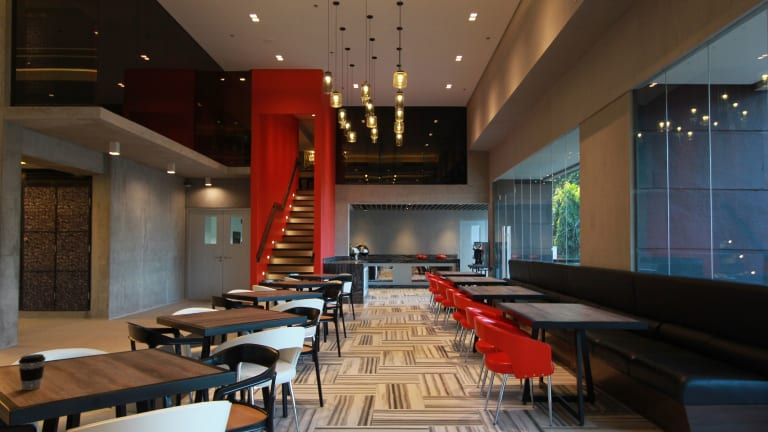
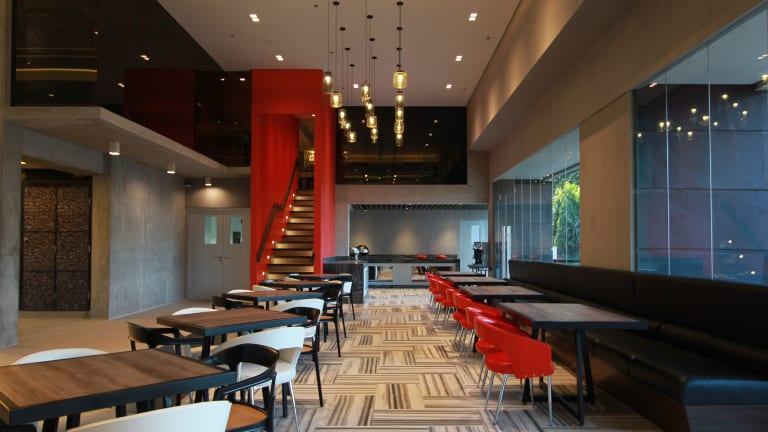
- coffee cup [17,353,47,391]
